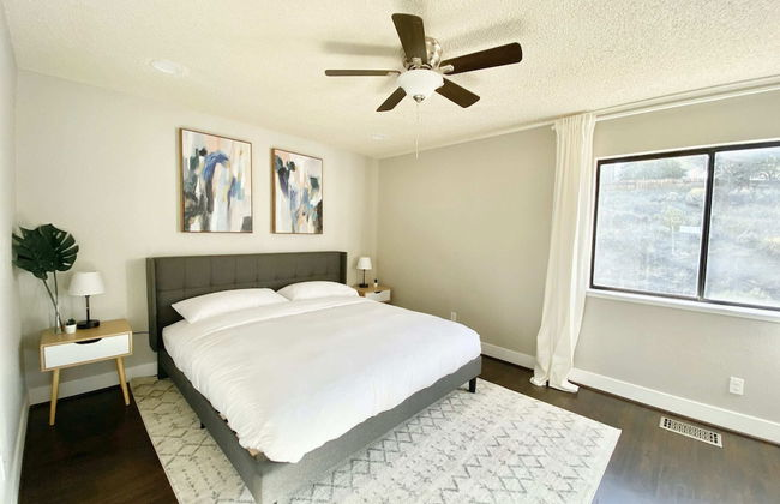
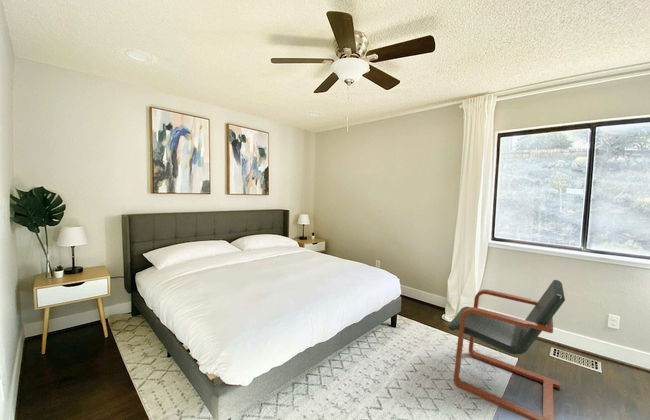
+ armchair [447,279,566,420]
